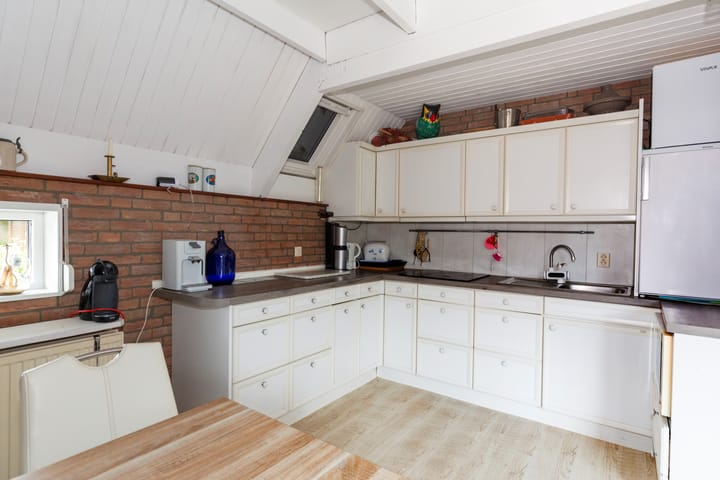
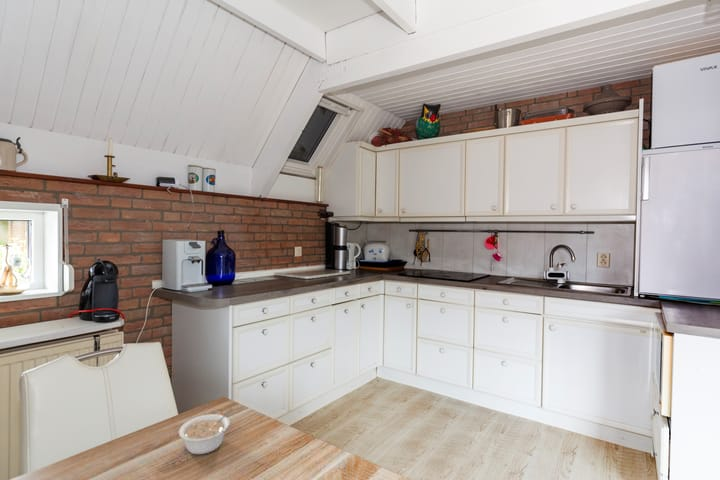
+ legume [178,407,234,455]
